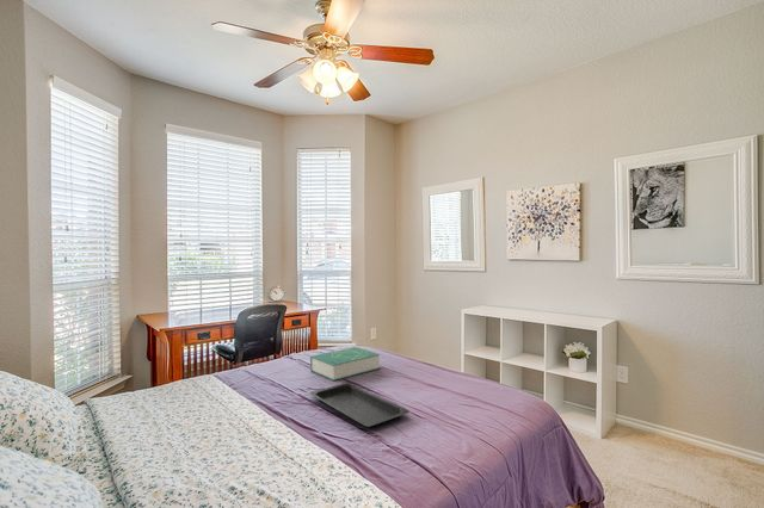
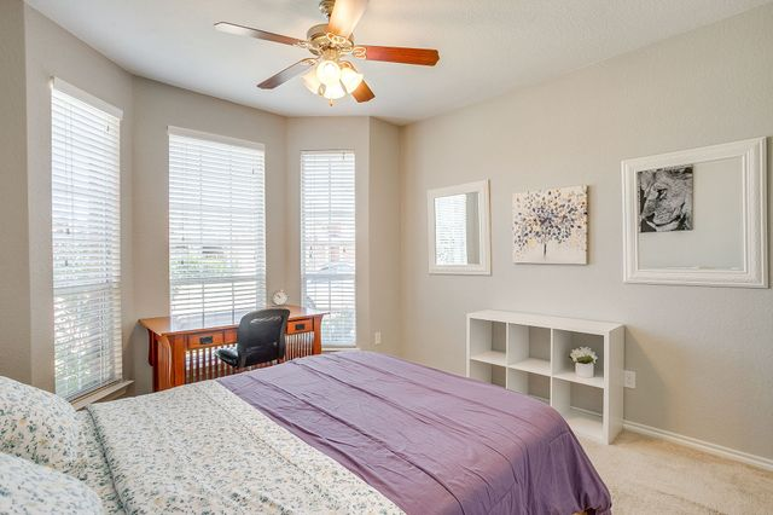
- book [309,346,381,382]
- serving tray [309,382,411,428]
